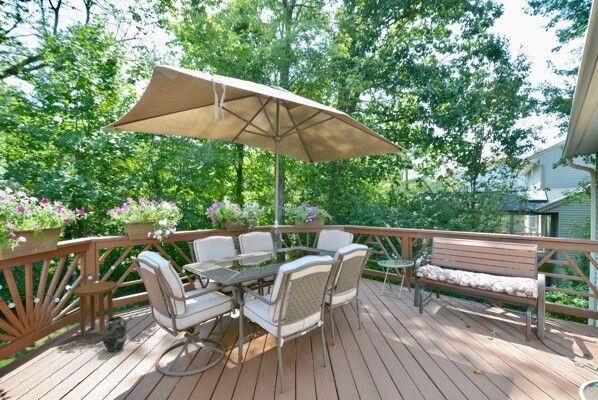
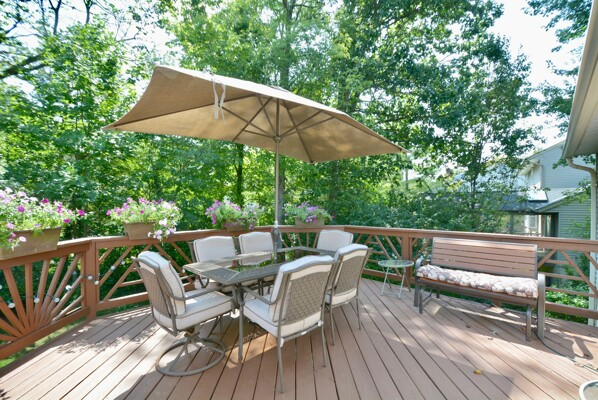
- ceramic jug [102,315,128,353]
- side table [73,281,118,338]
